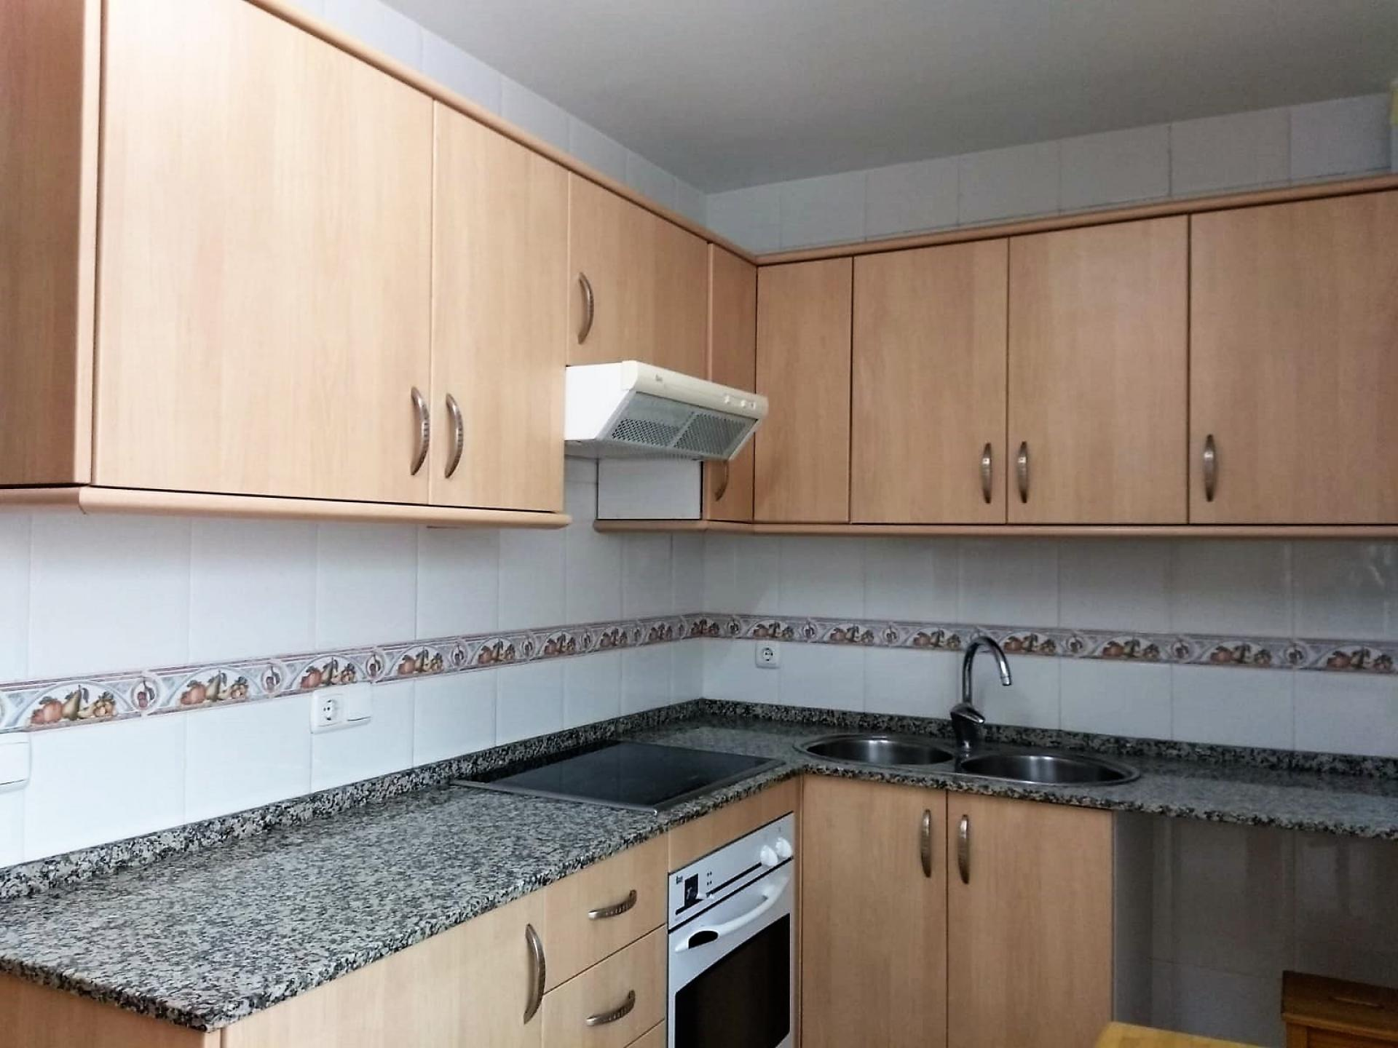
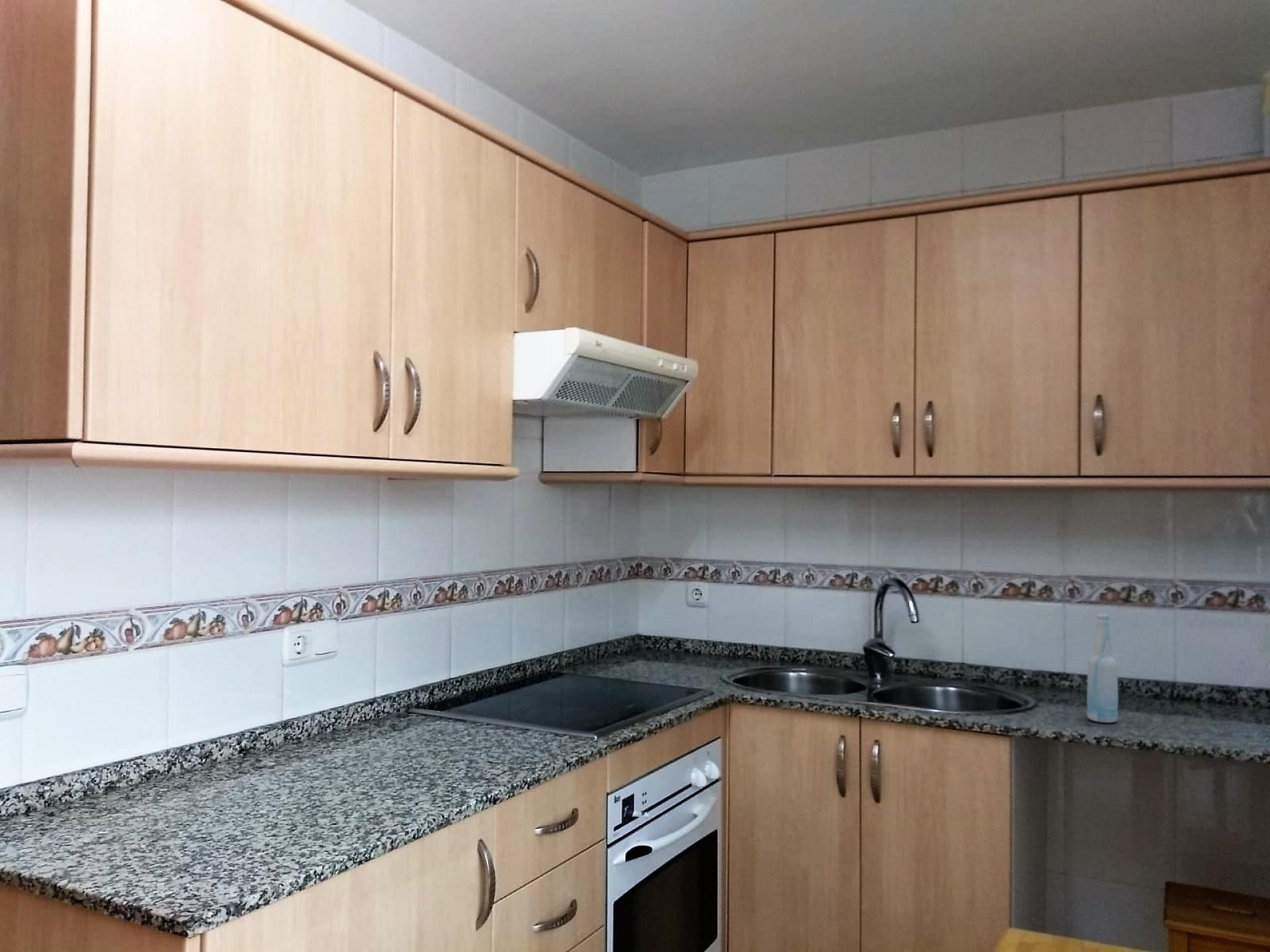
+ bottle [1086,614,1119,723]
